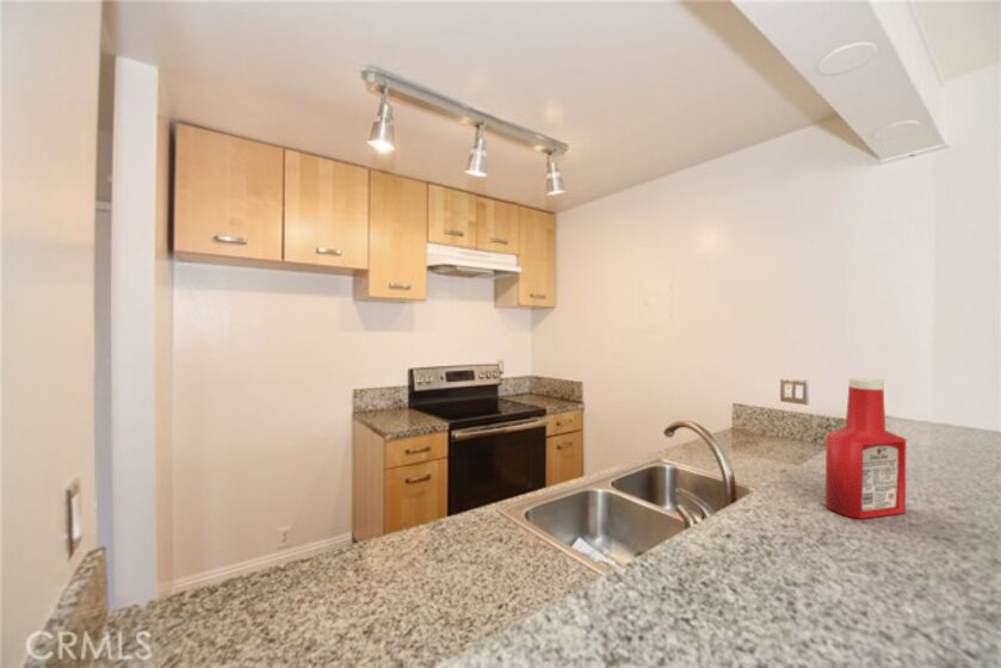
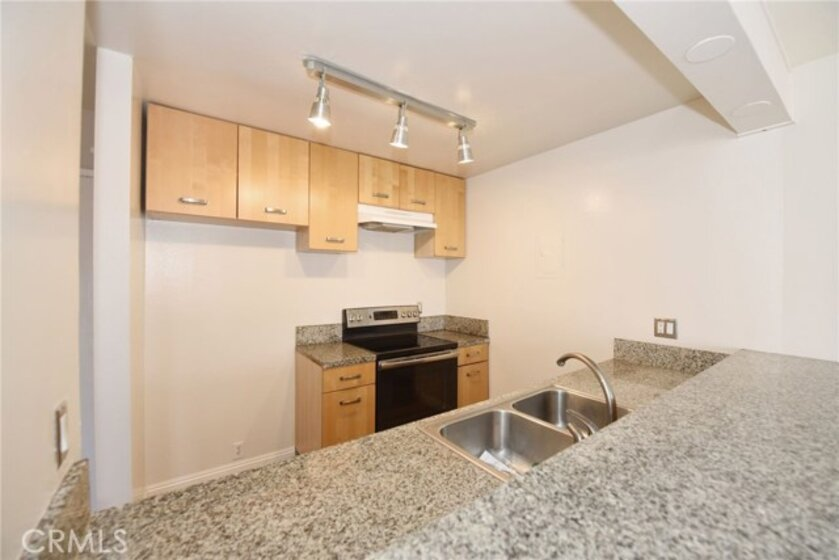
- soap bottle [824,377,908,520]
